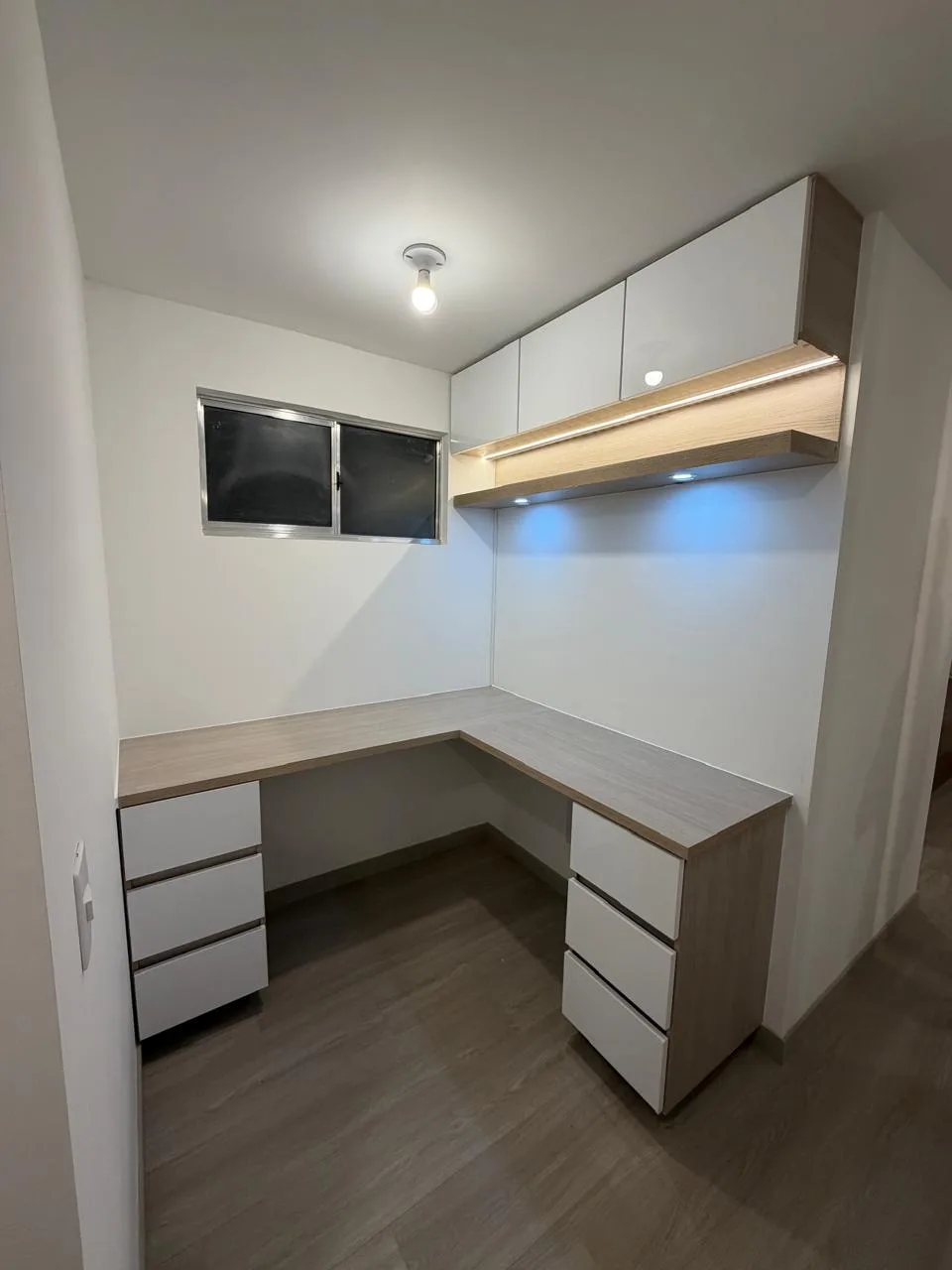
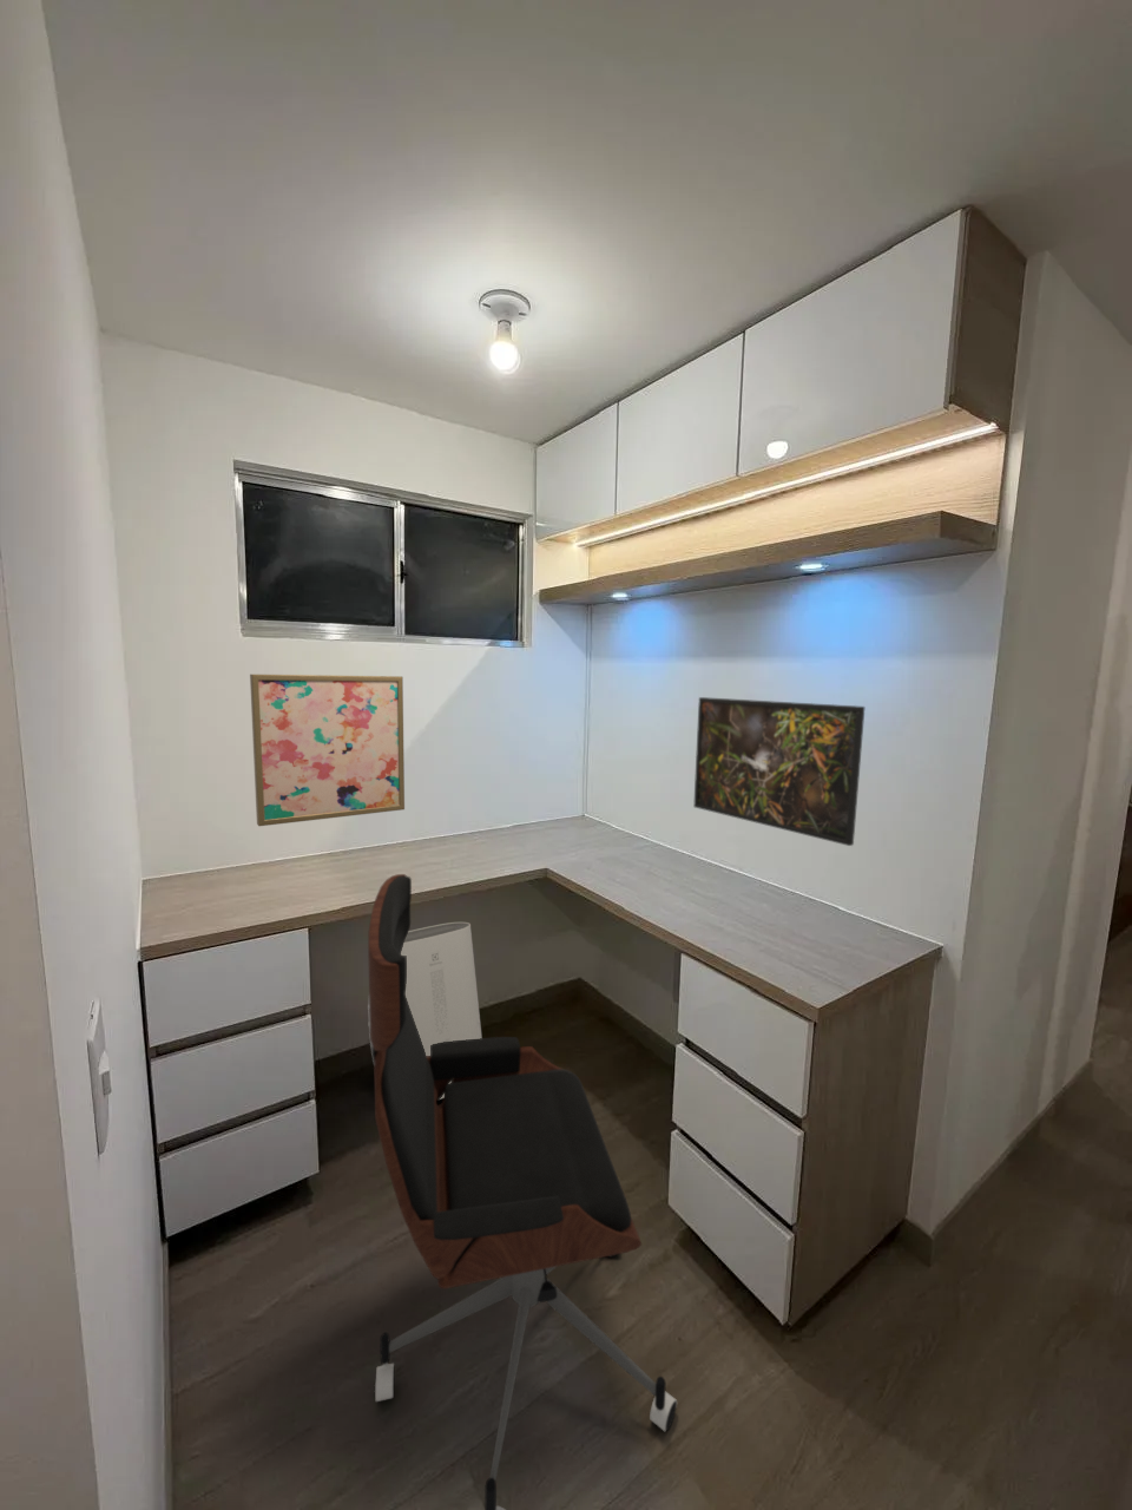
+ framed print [692,696,866,847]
+ water heater [401,921,484,1101]
+ office chair [366,873,678,1510]
+ wall art [249,674,405,828]
